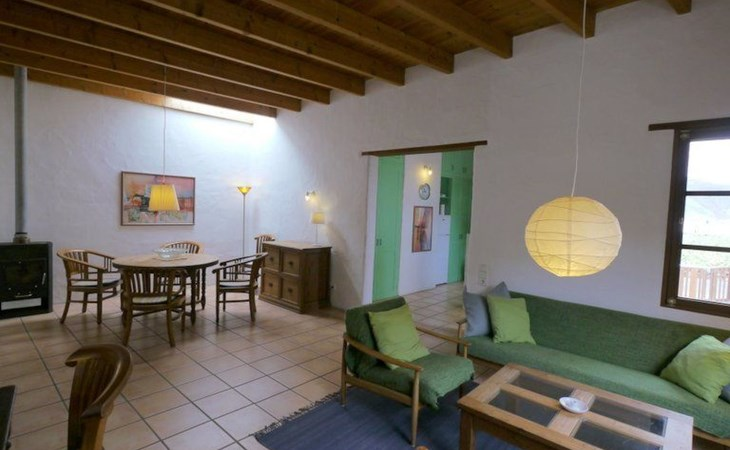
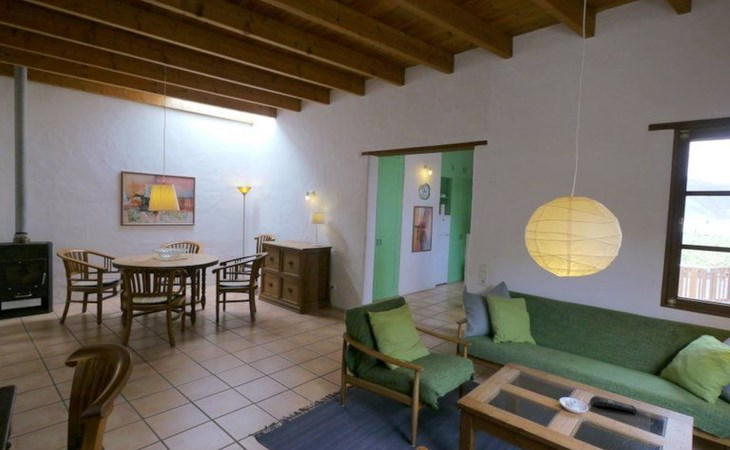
+ remote control [589,396,638,414]
